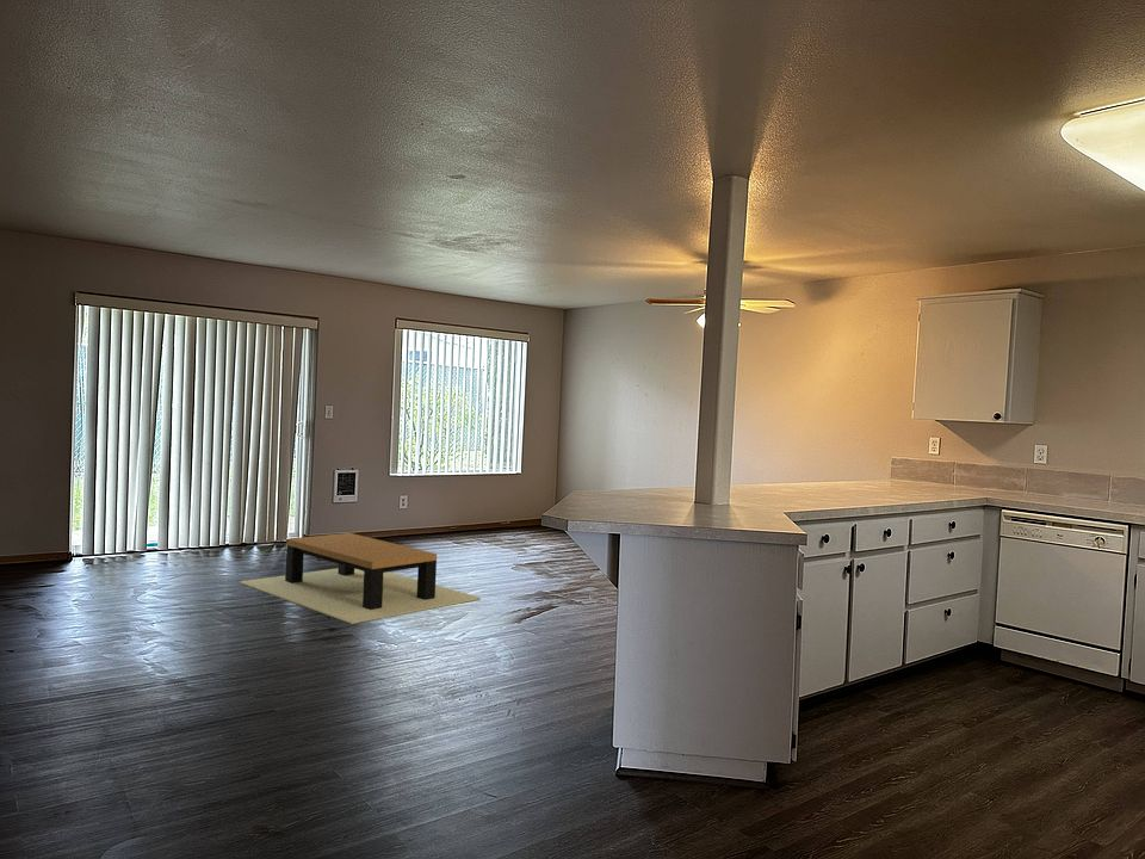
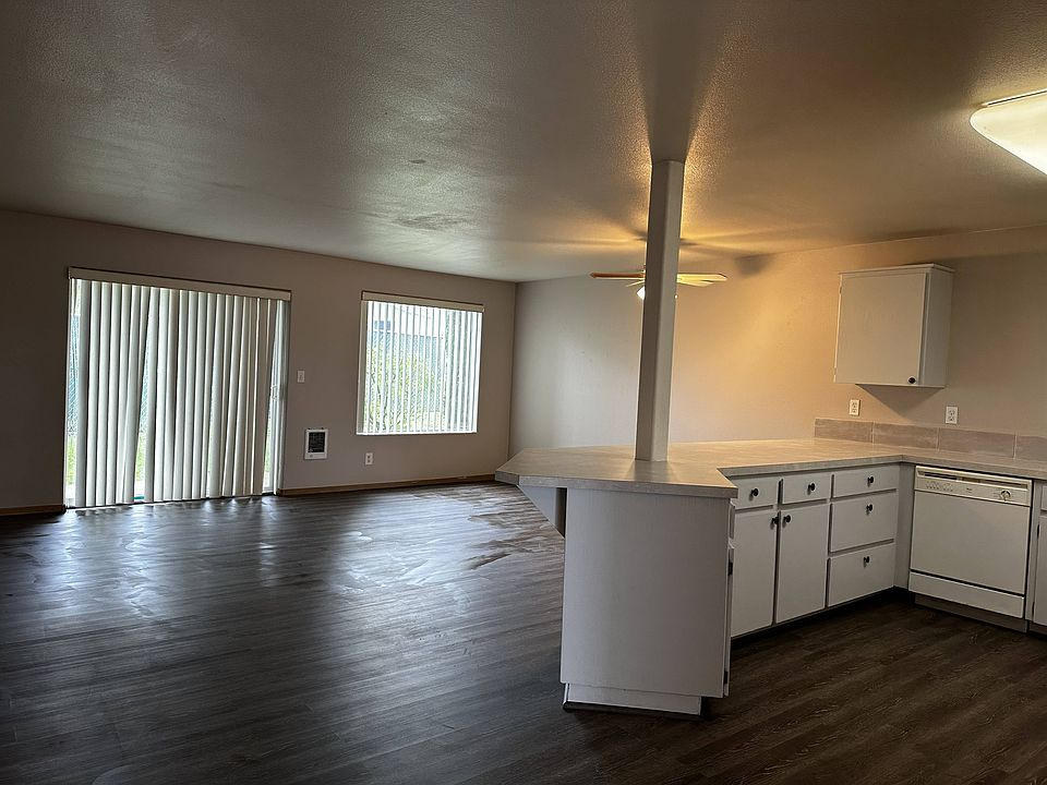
- coffee table [237,532,482,625]
